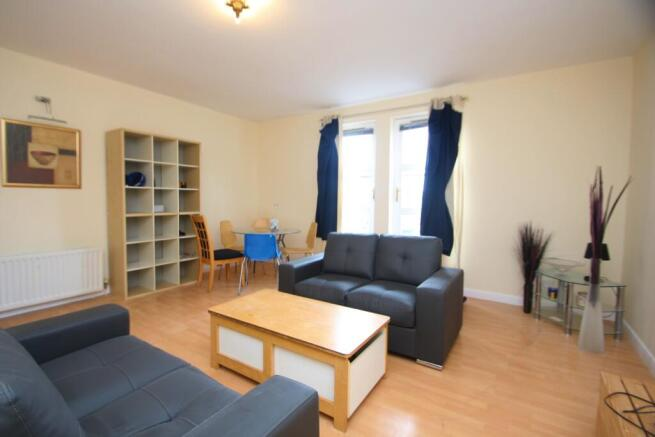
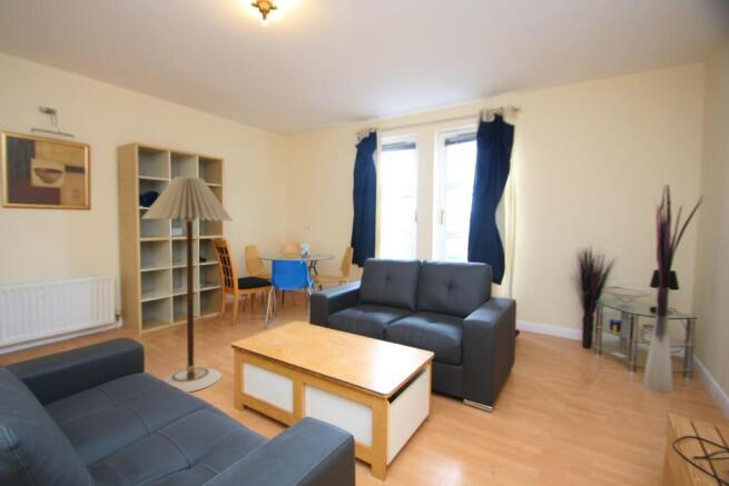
+ floor lamp [140,176,234,394]
